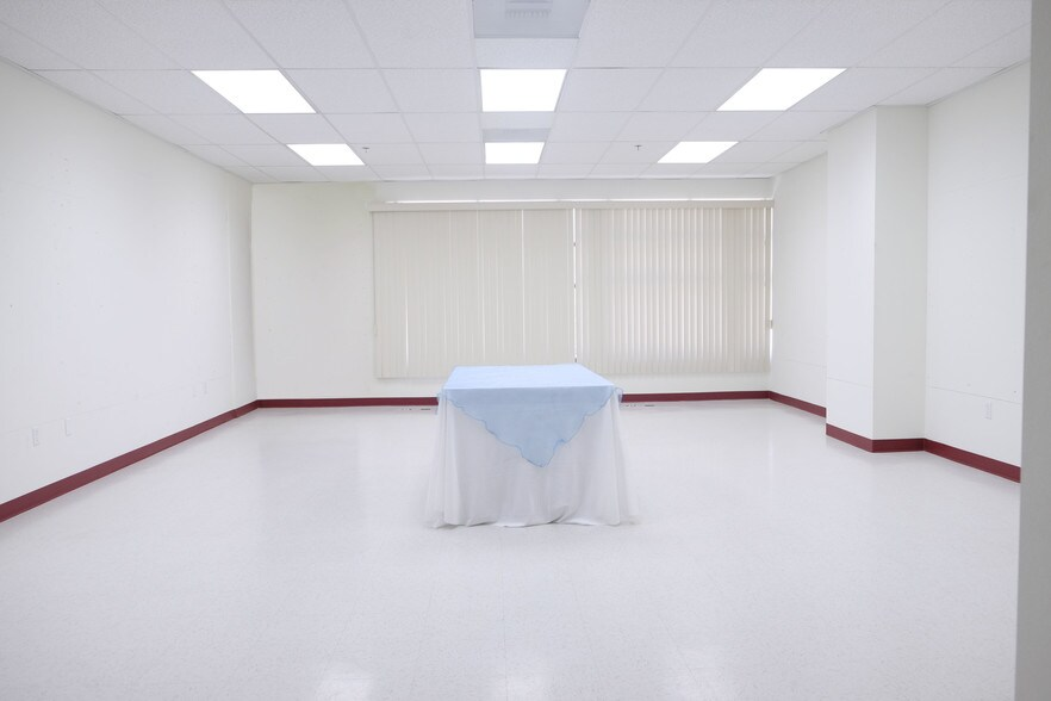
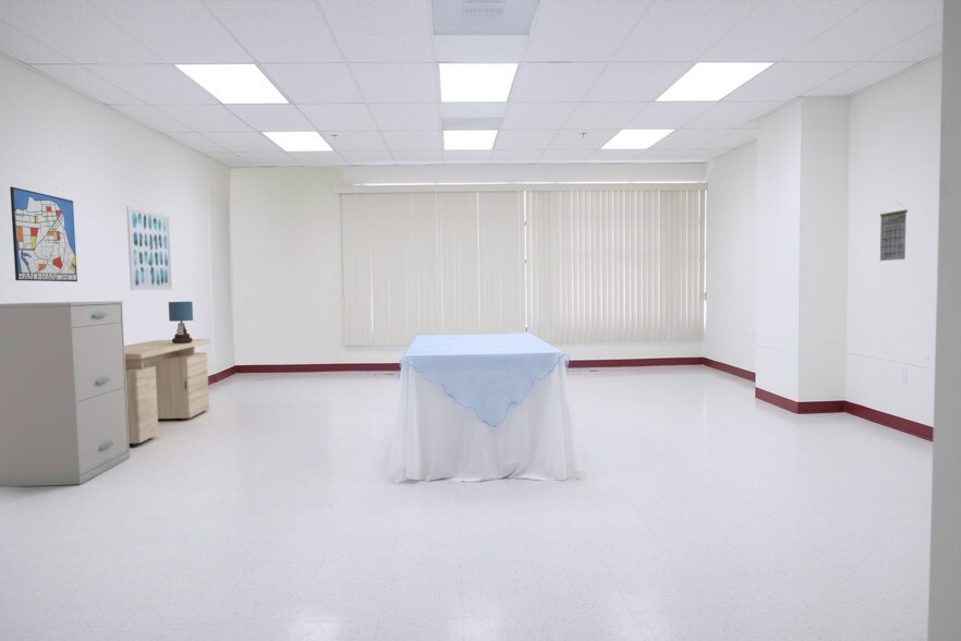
+ filing cabinet [0,300,131,488]
+ wall art [9,185,78,282]
+ calendar [879,202,909,262]
+ wall art [125,205,173,291]
+ table lamp [168,301,194,343]
+ desk [124,338,211,447]
